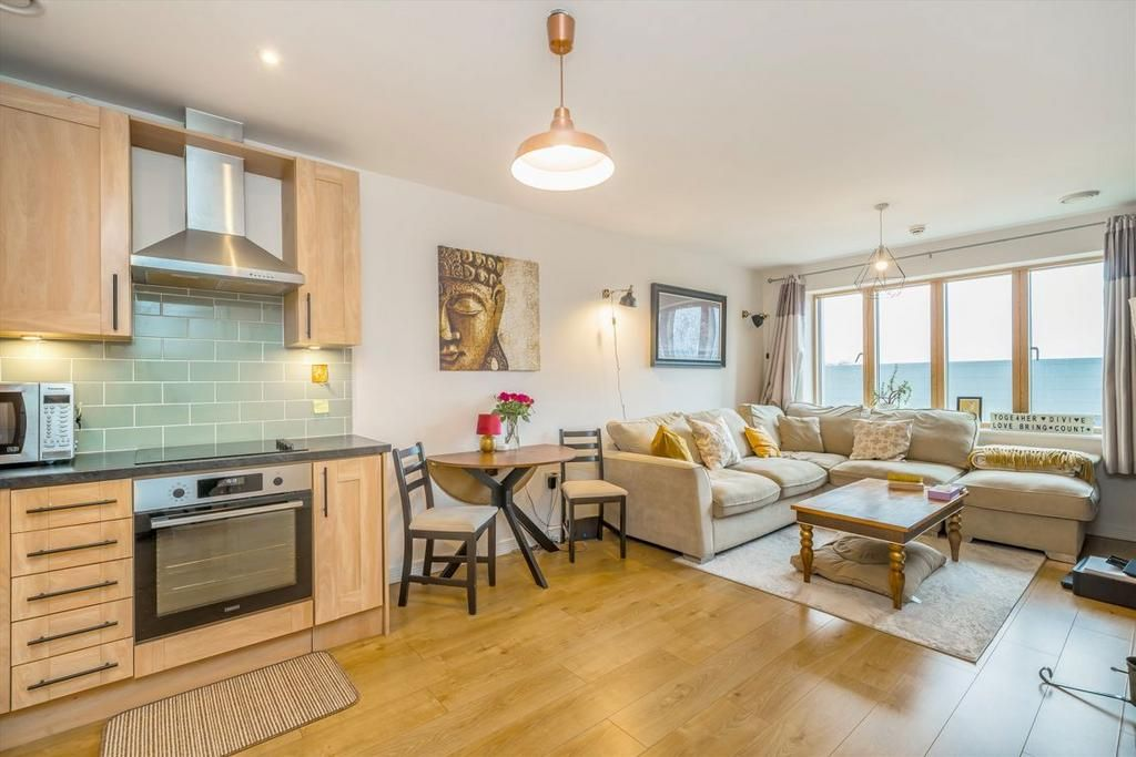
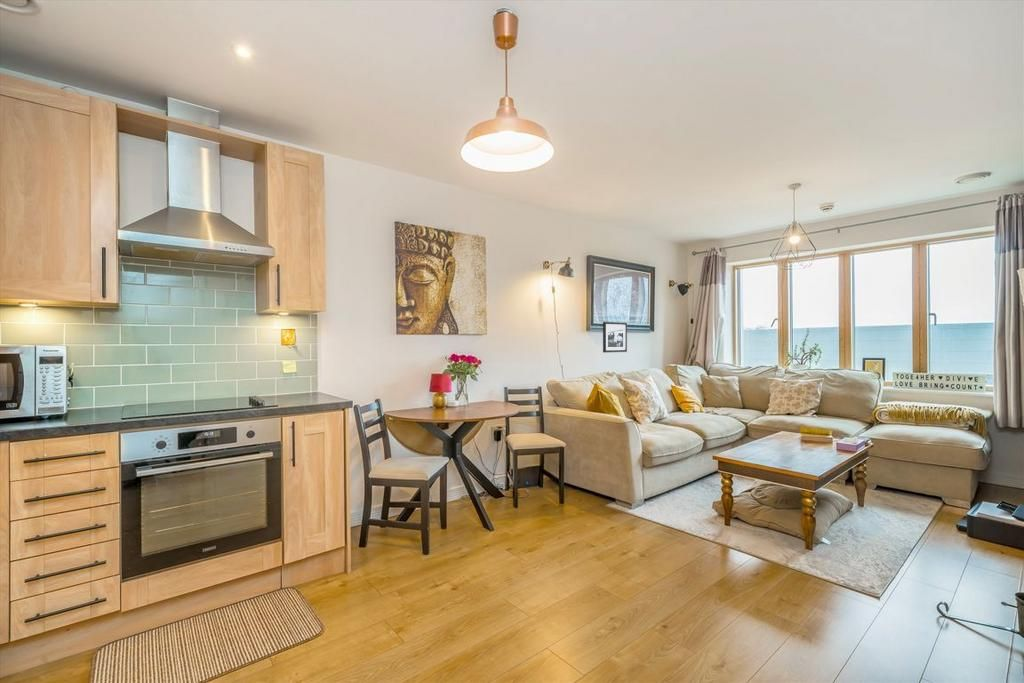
+ picture frame [602,321,628,353]
